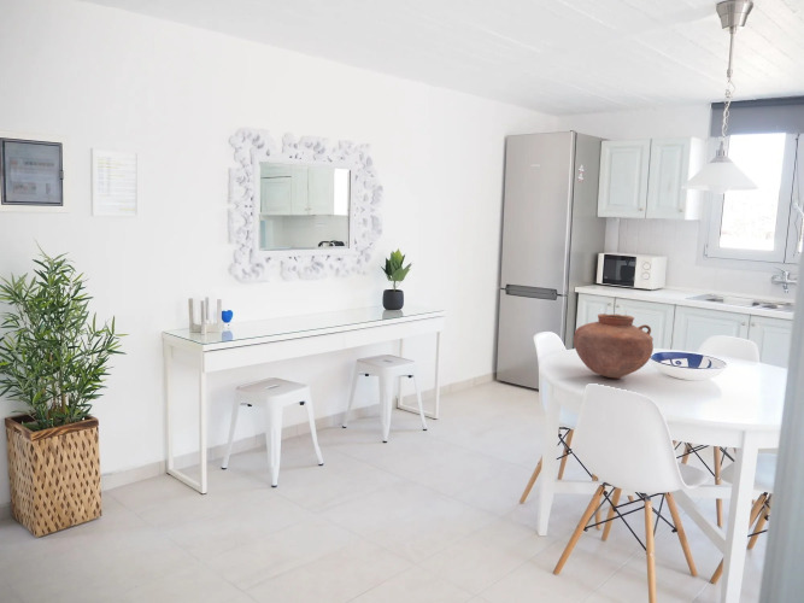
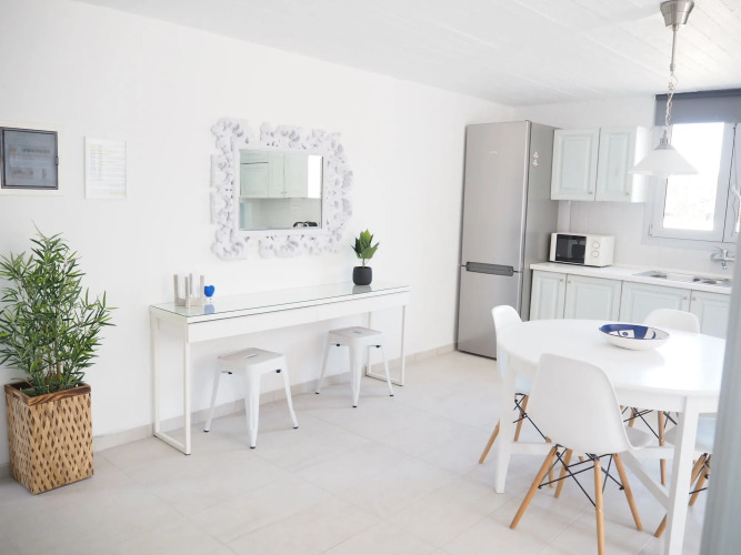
- vase [573,312,655,379]
